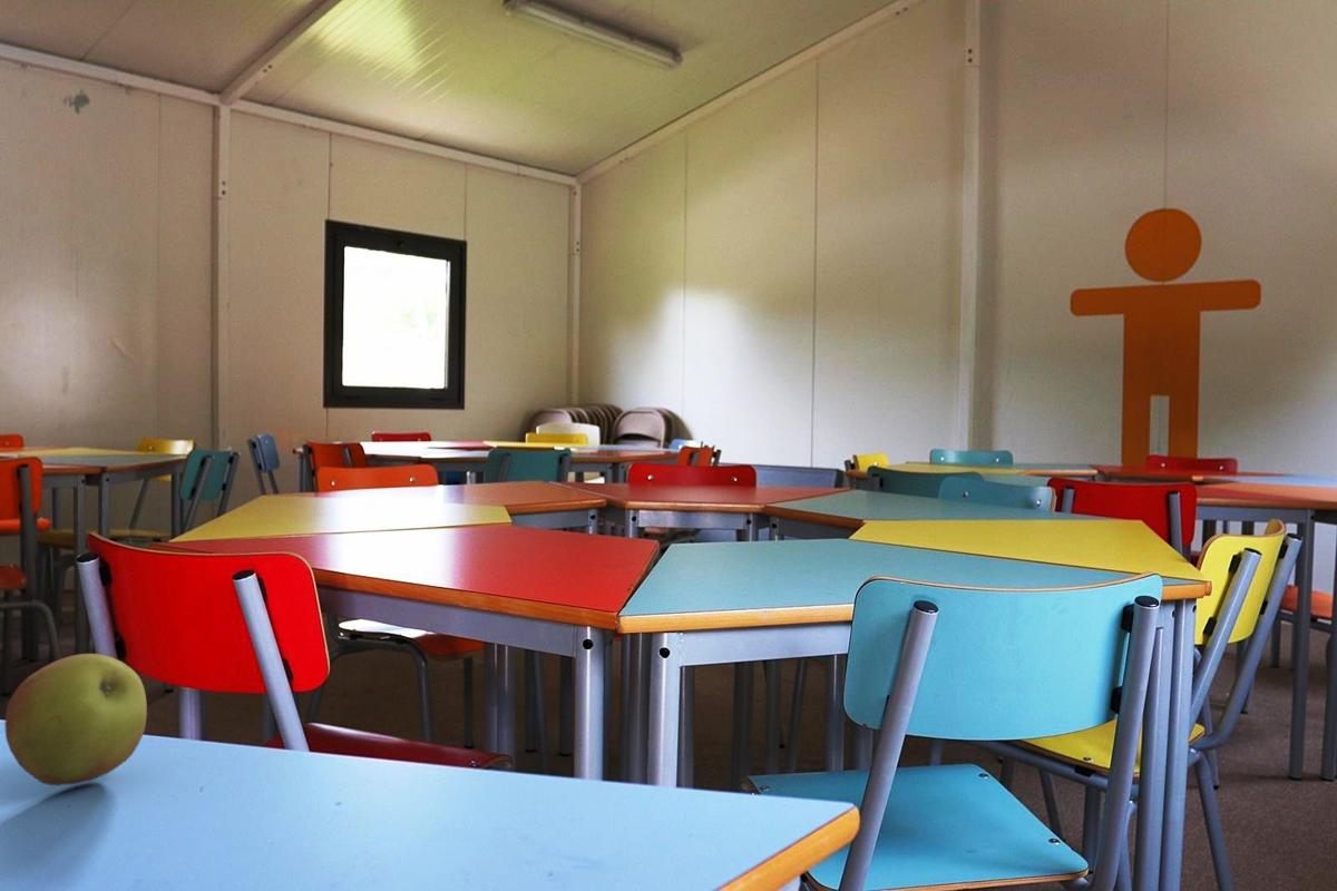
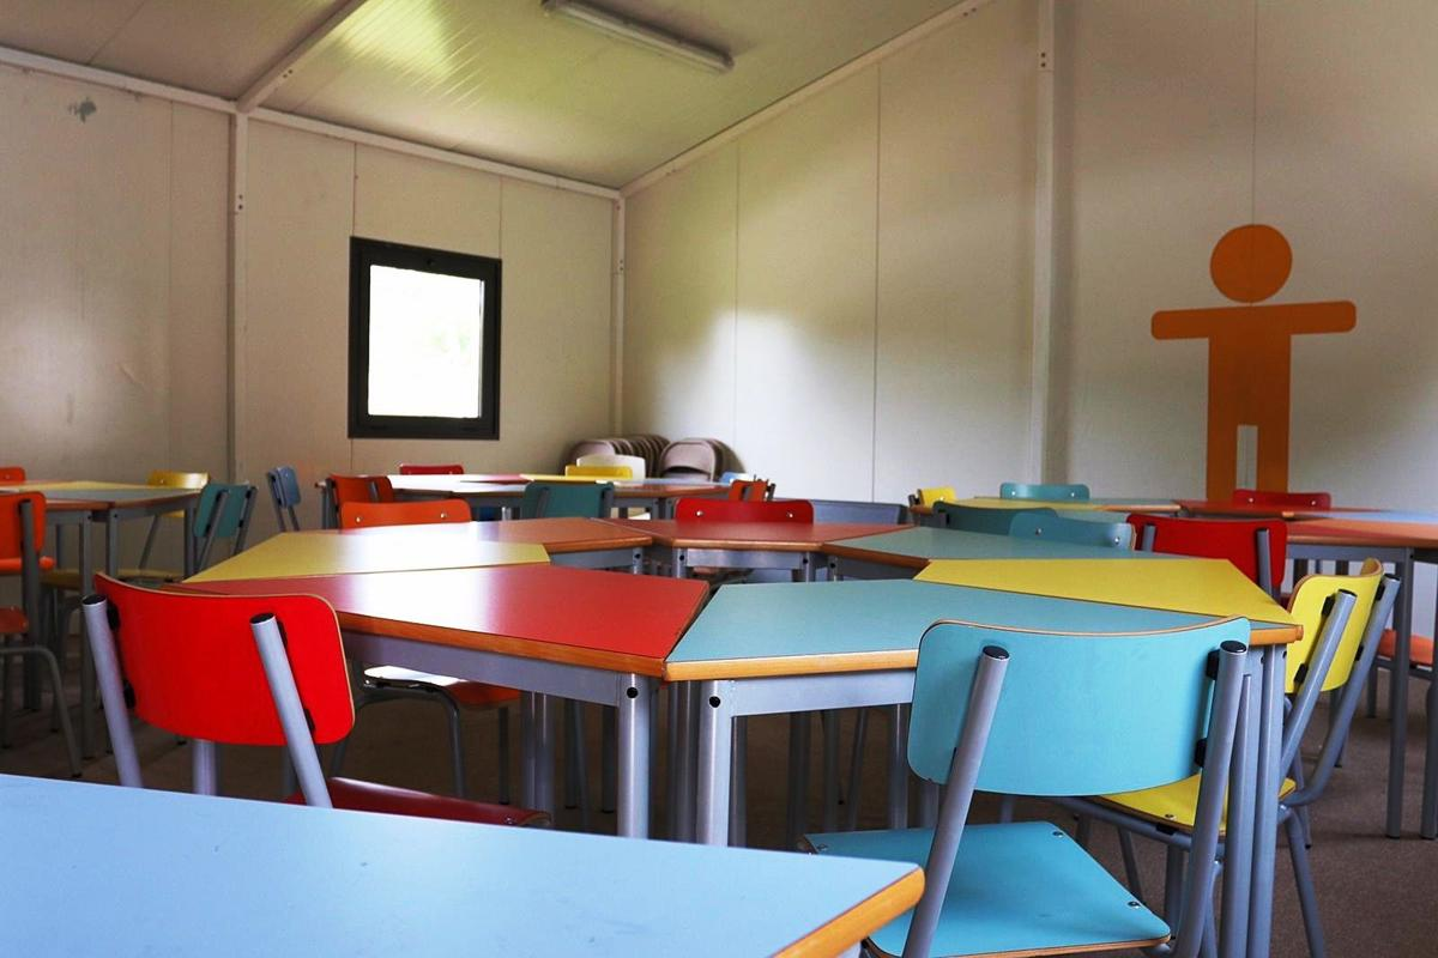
- apple [3,653,148,786]
